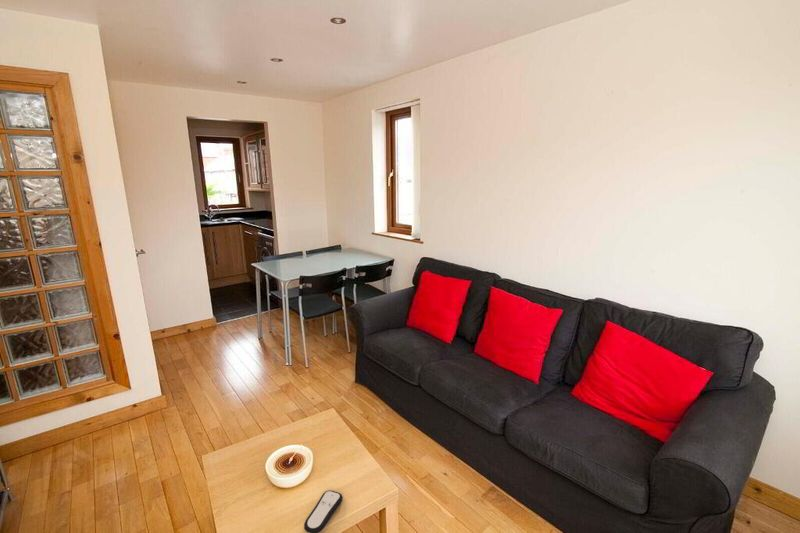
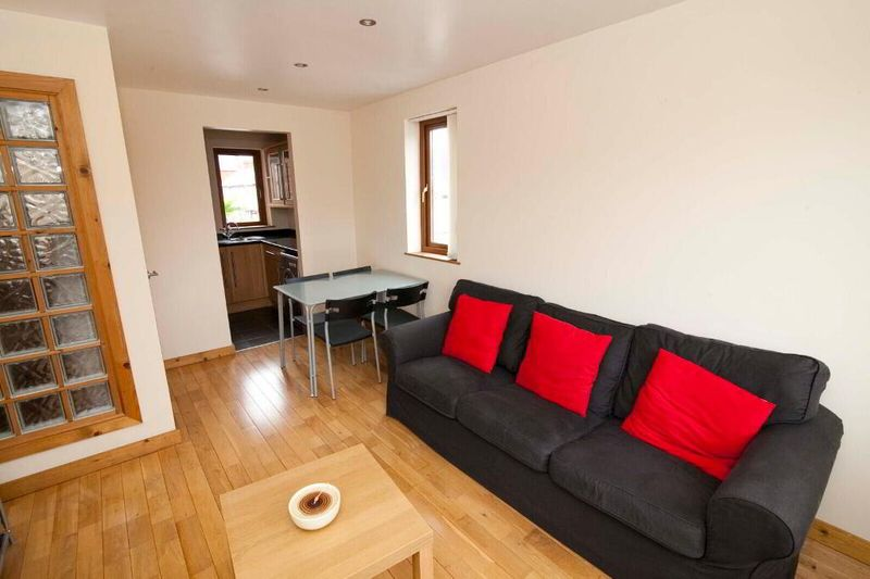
- remote control [303,489,344,533]
